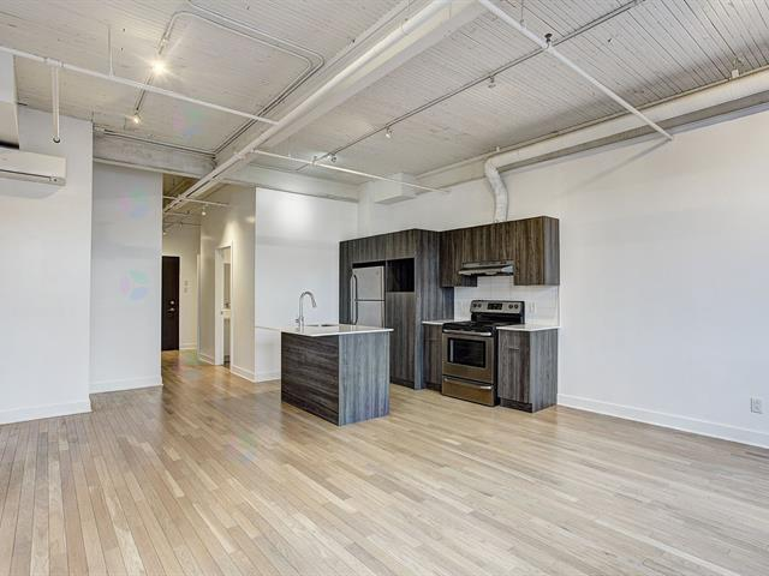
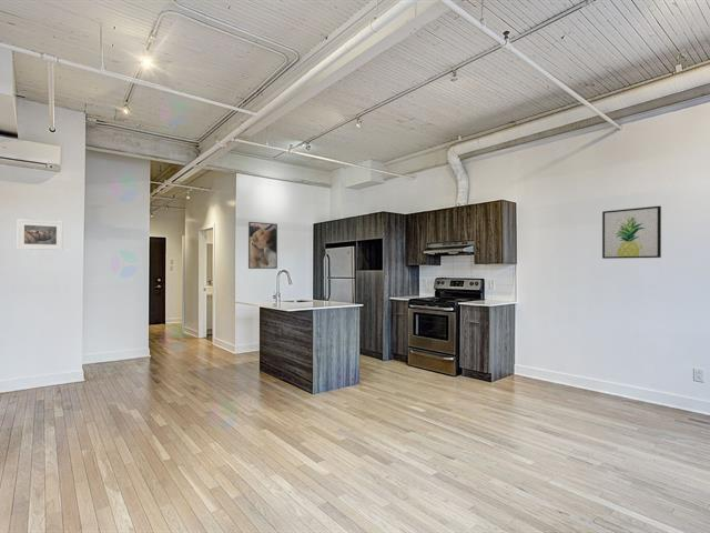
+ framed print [17,218,64,251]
+ wall art [601,204,662,260]
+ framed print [247,221,278,270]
